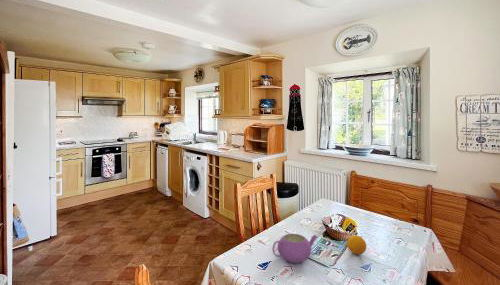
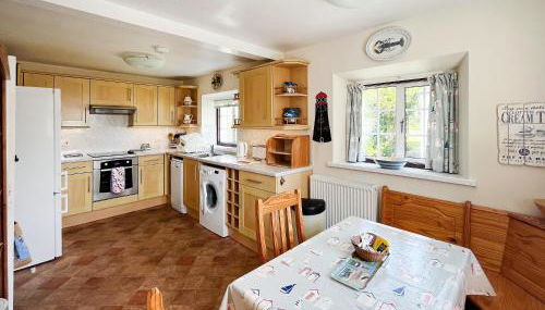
- teapot [272,233,318,264]
- fruit [346,234,367,256]
